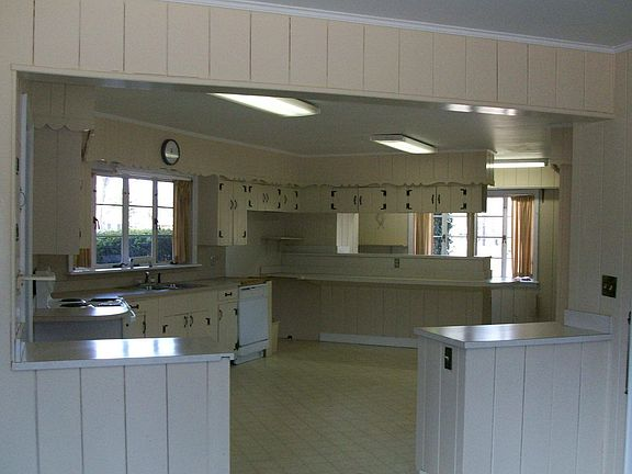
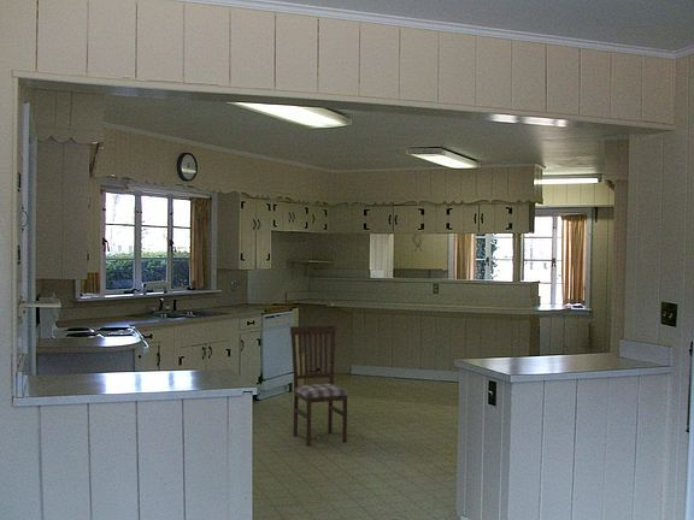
+ dining chair [289,324,348,447]
